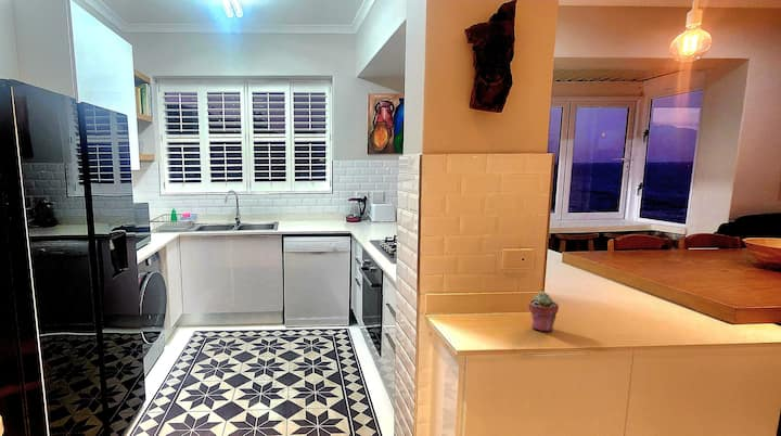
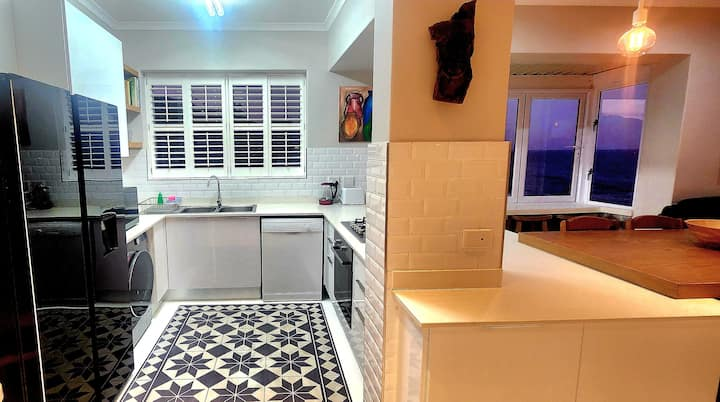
- potted succulent [527,292,560,333]
